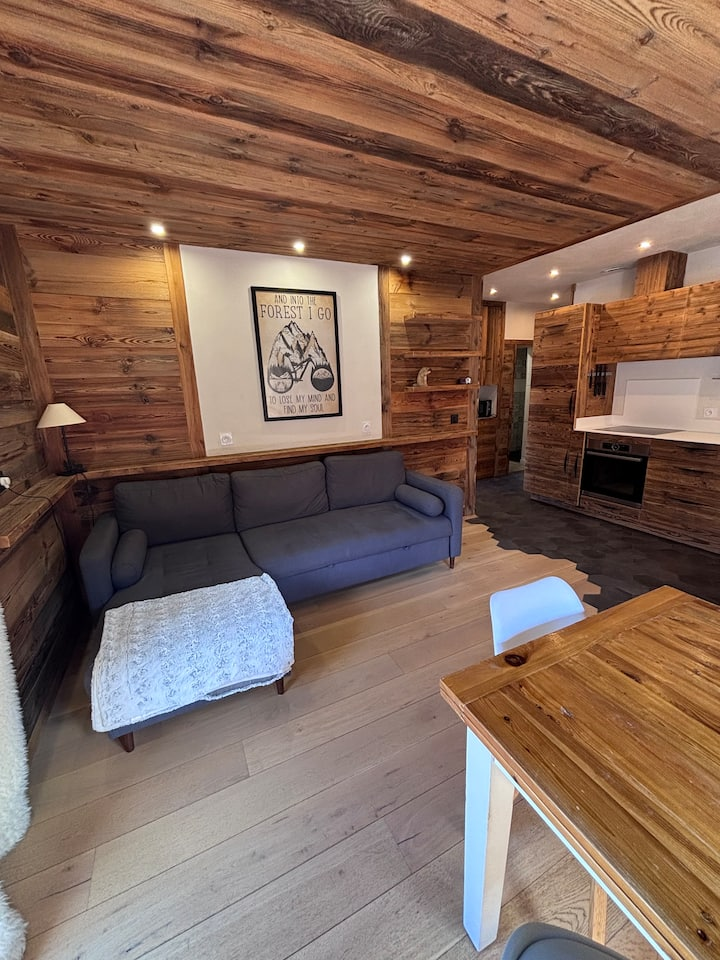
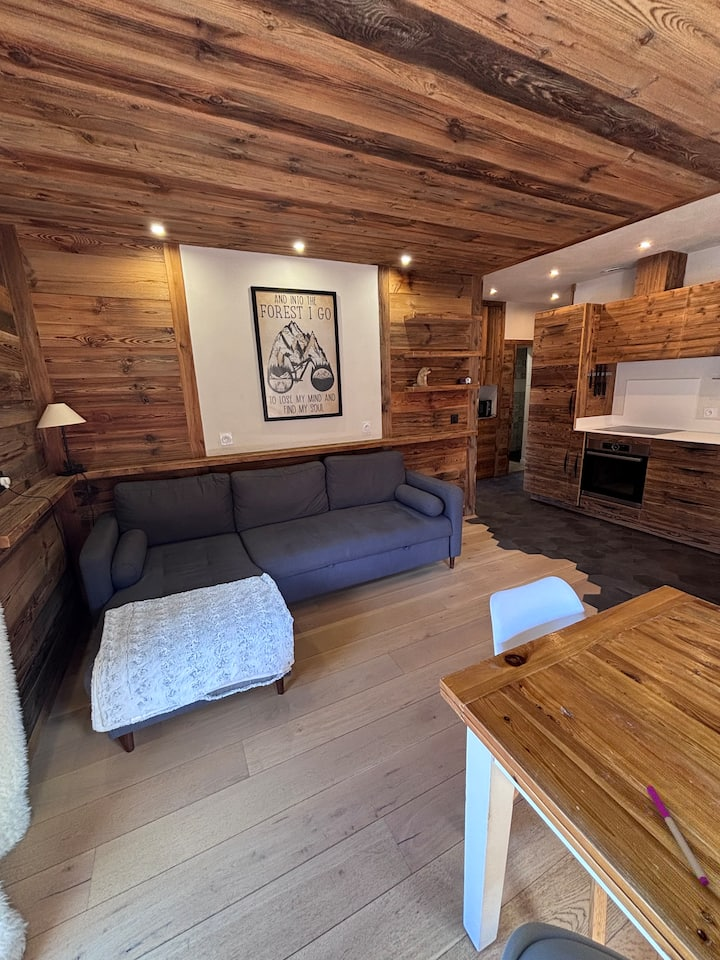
+ pen [646,785,710,887]
